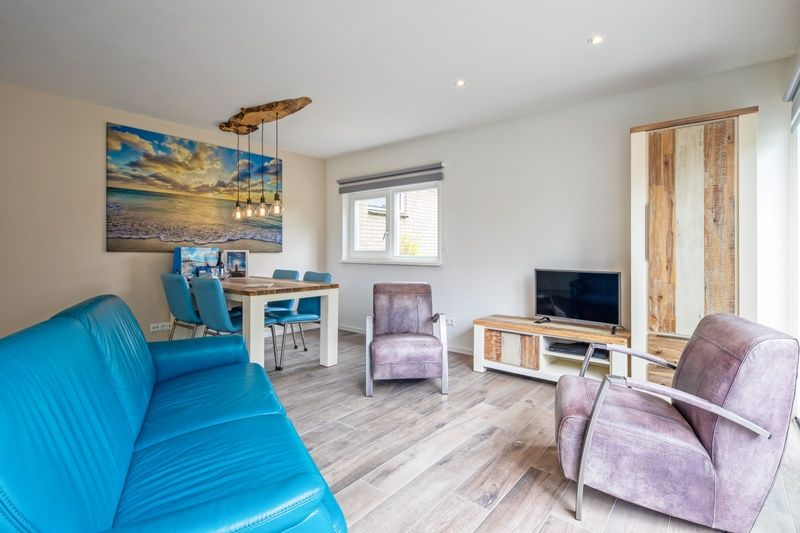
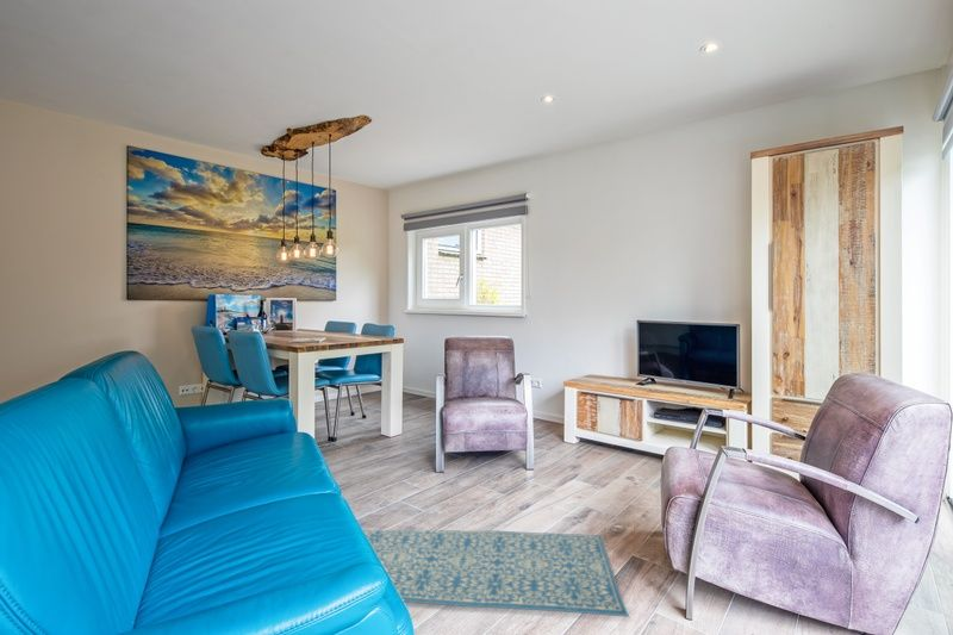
+ rug [362,529,630,618]
